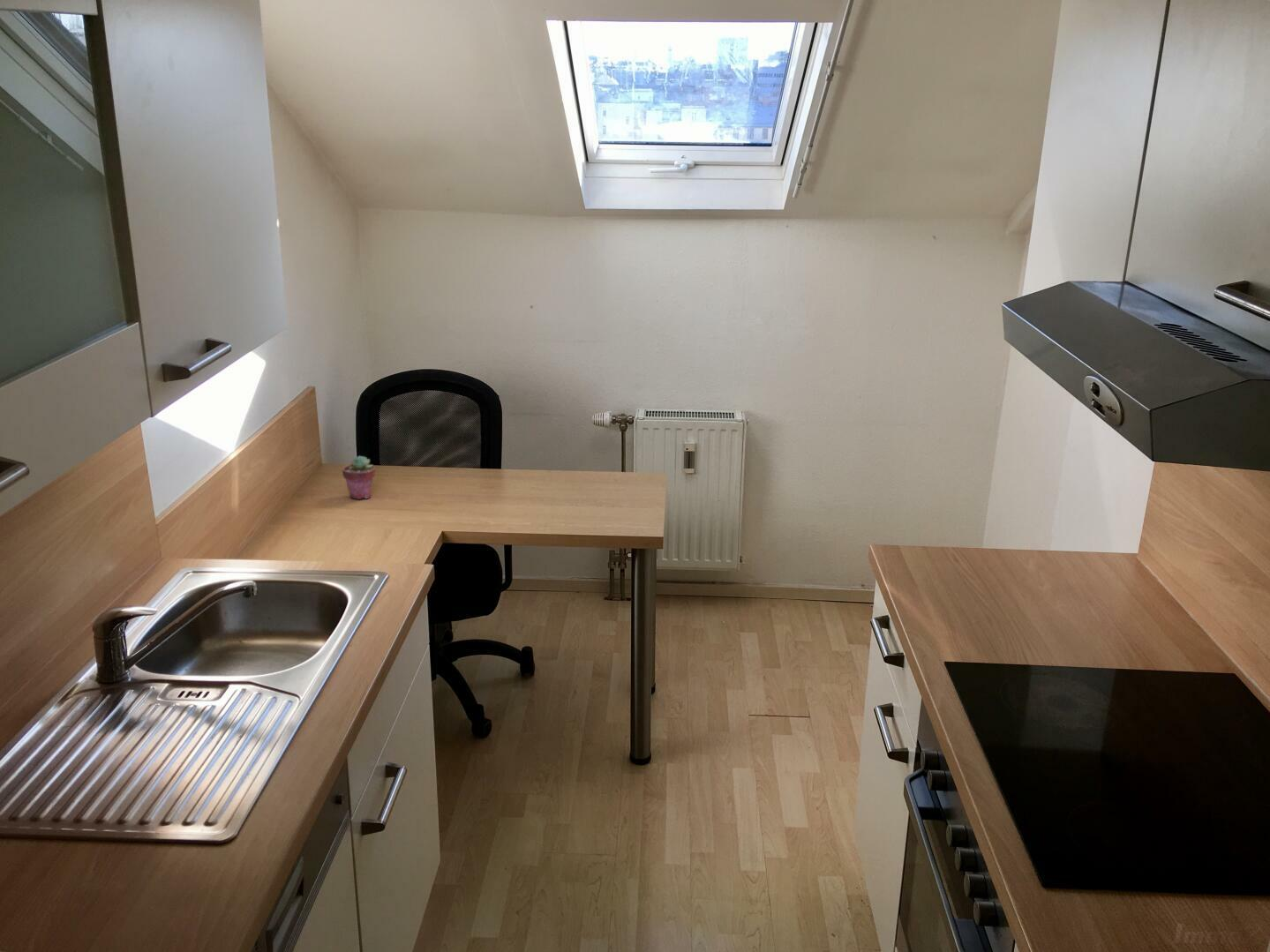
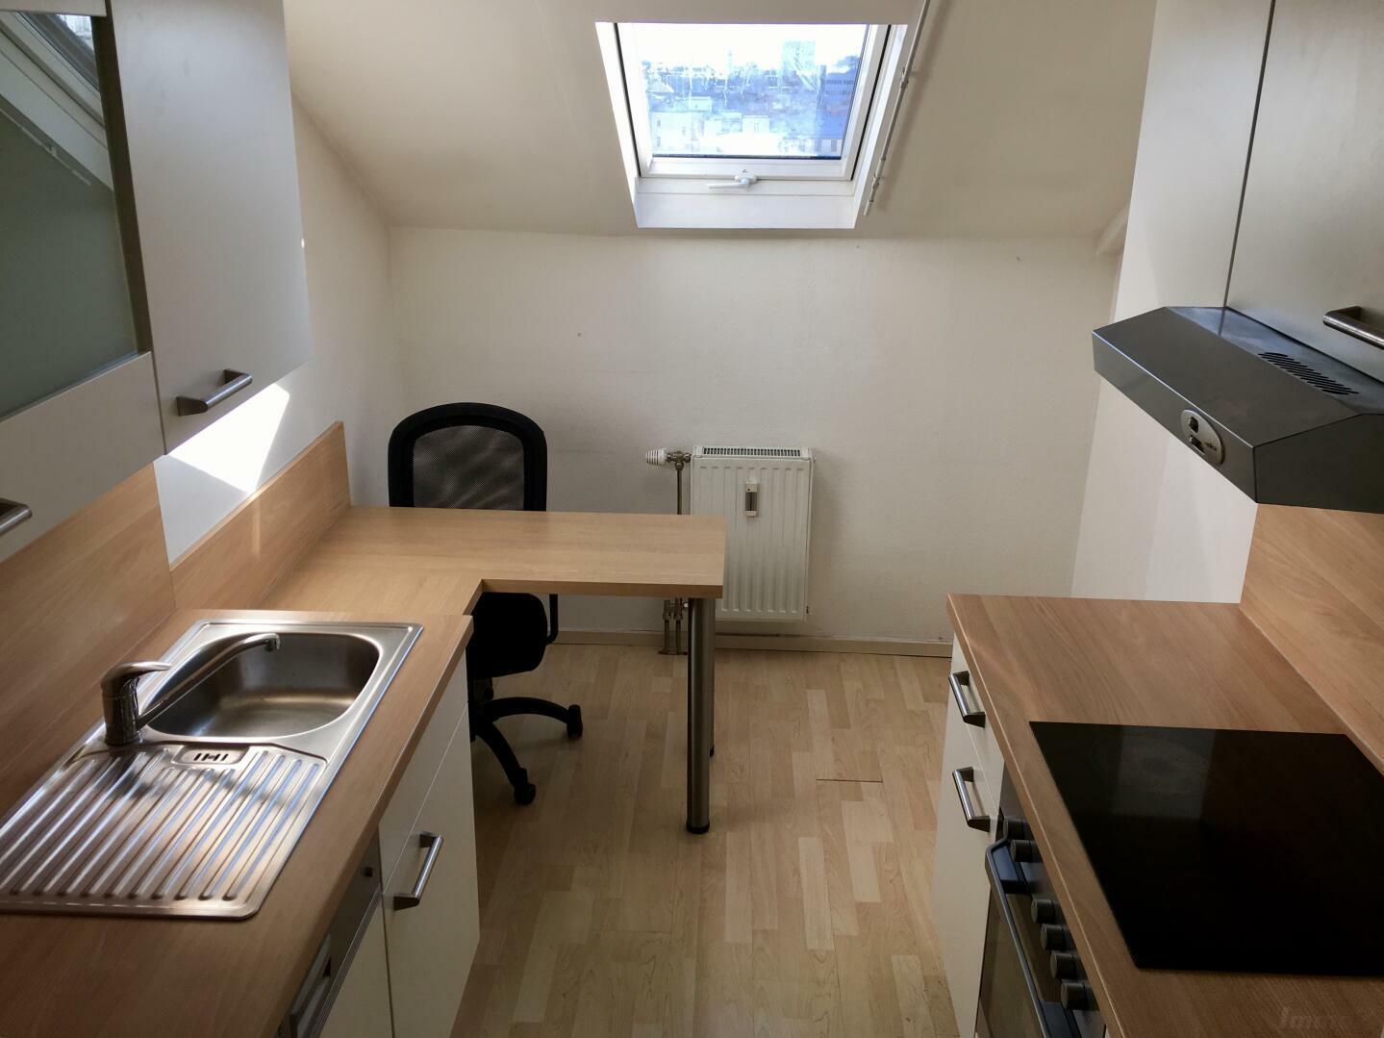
- potted succulent [342,455,376,500]
